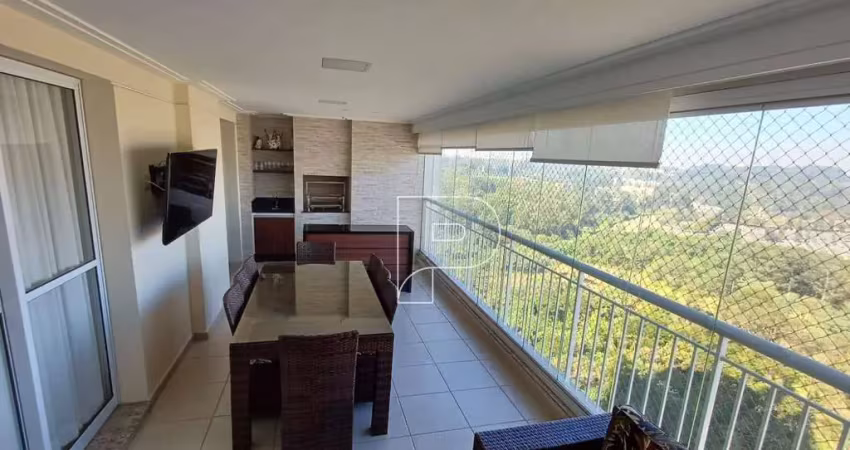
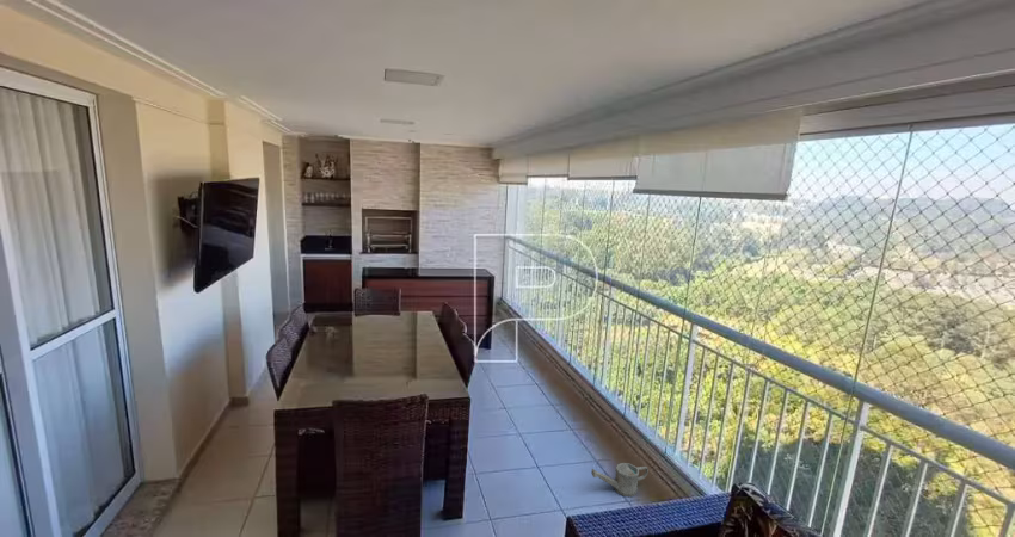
+ watering can [590,462,650,498]
